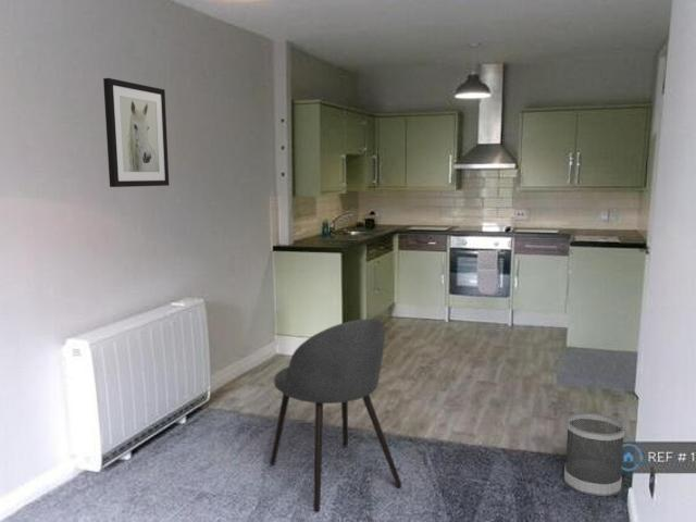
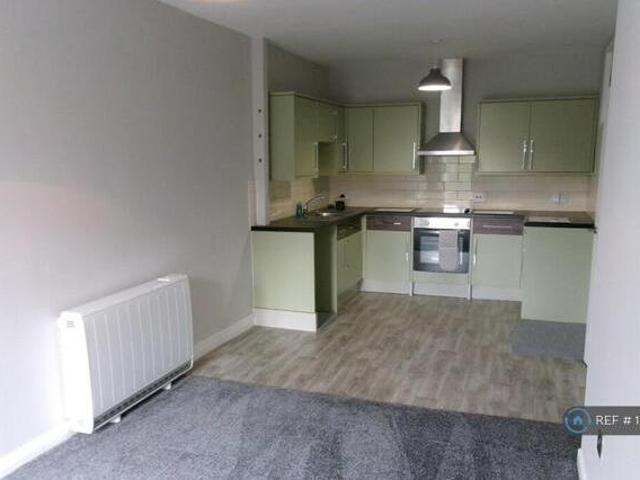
- wastebasket [563,411,626,497]
- wall art [102,77,170,188]
- dining chair [269,318,402,513]
